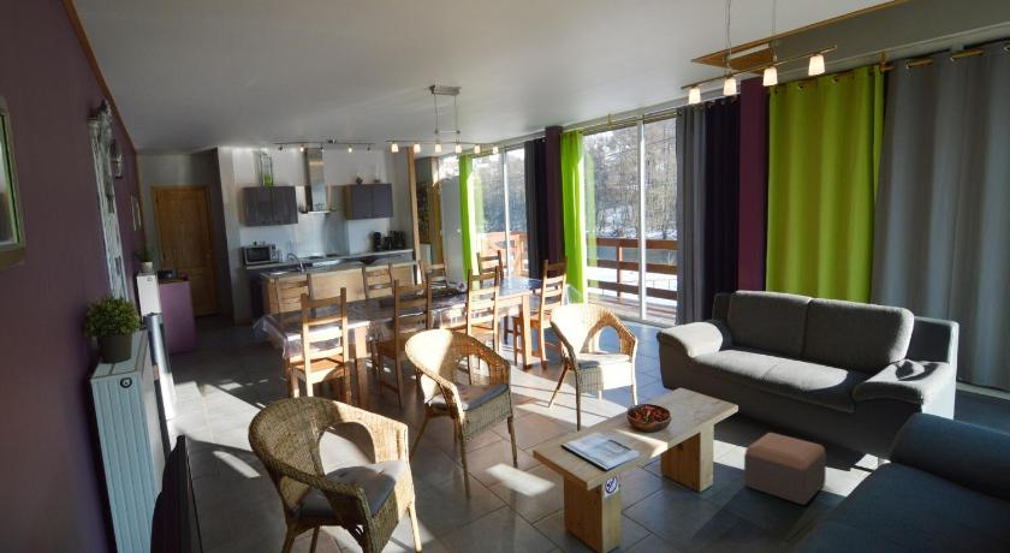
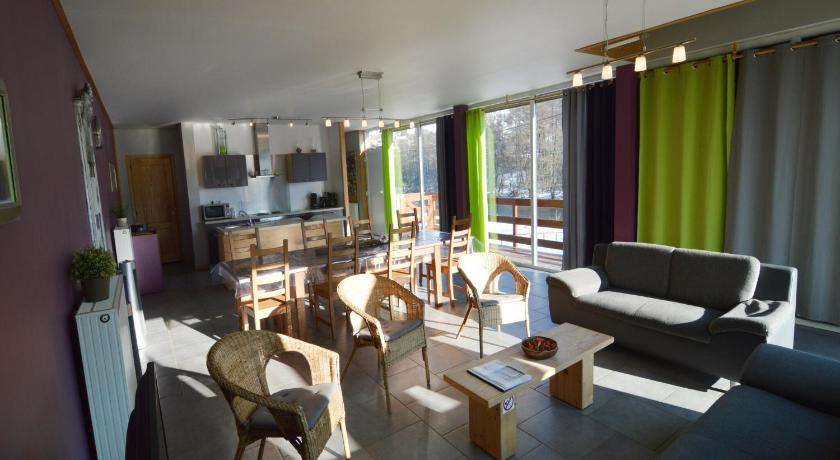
- footstool [743,432,827,506]
